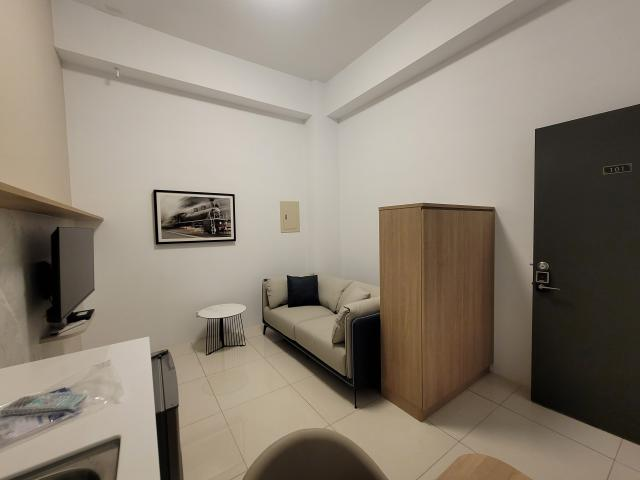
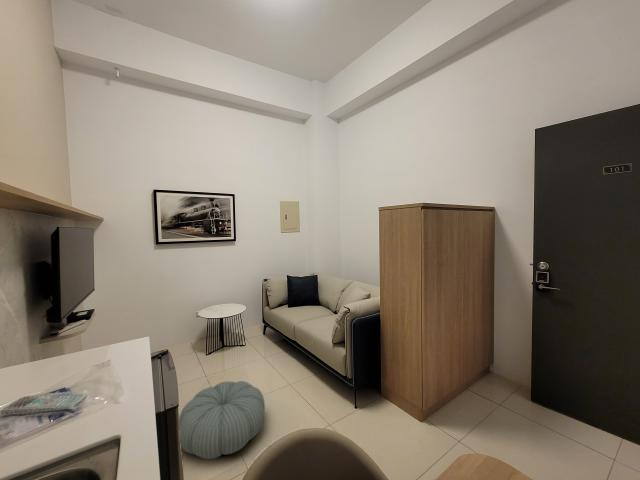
+ pouf [178,380,266,460]
